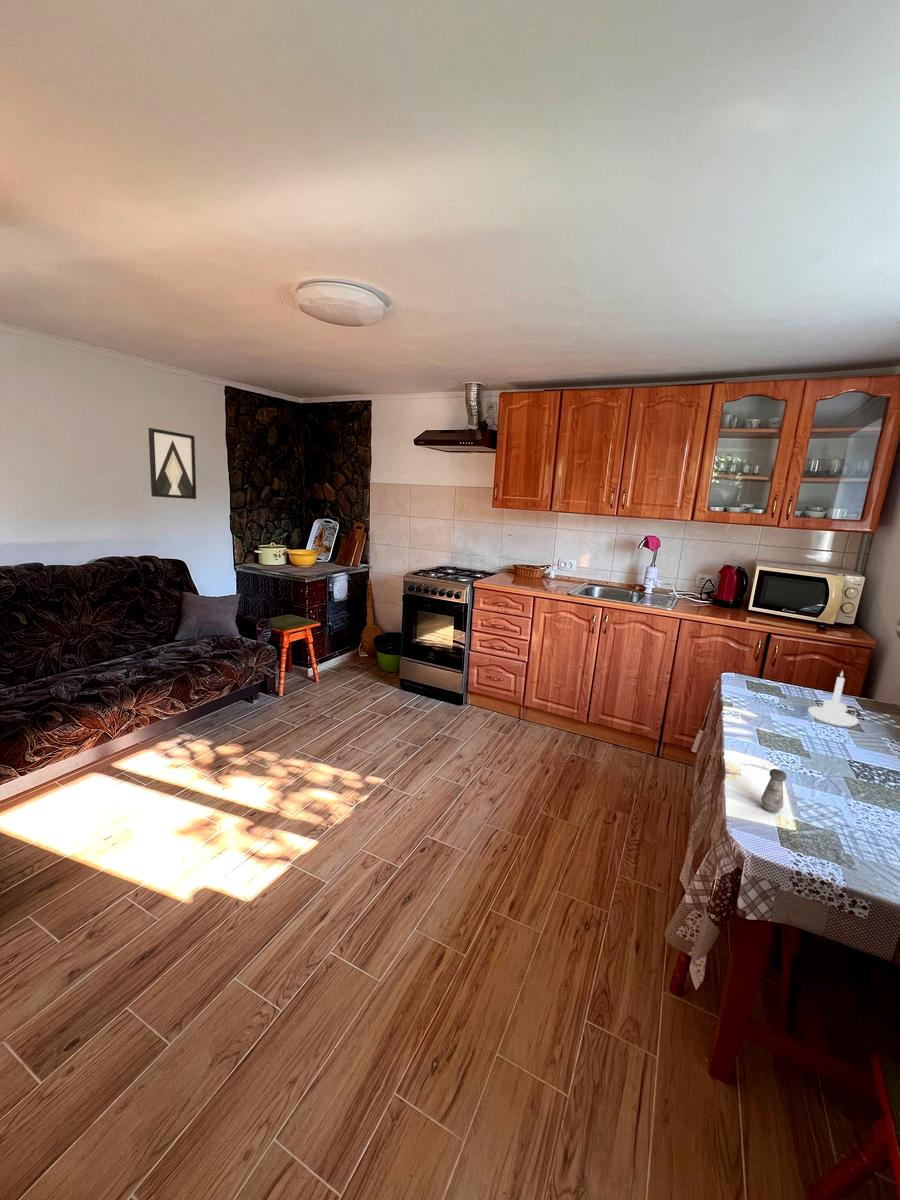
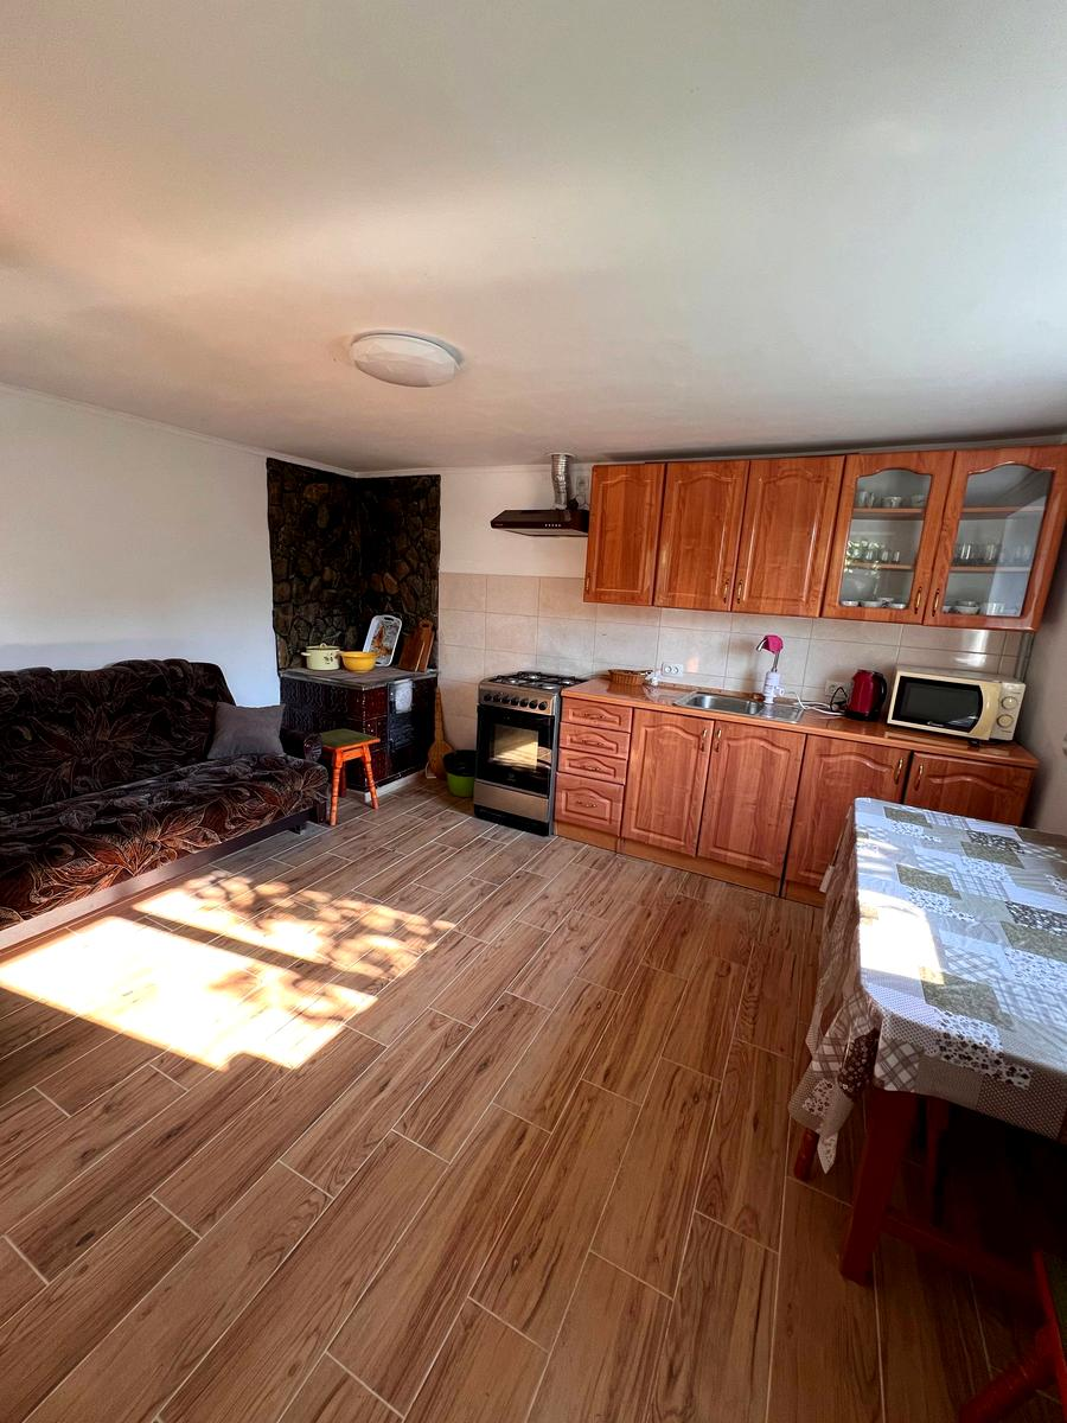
- wall art [147,427,197,500]
- salt shaker [760,768,787,814]
- candle holder [807,670,860,727]
